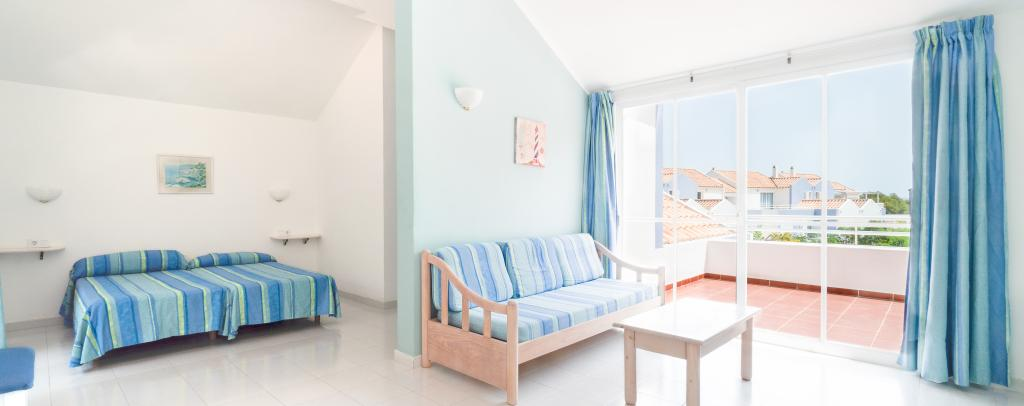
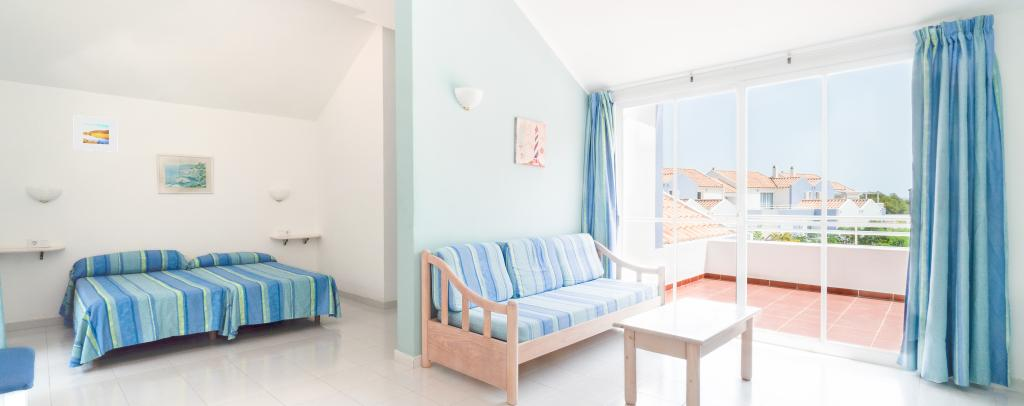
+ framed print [73,114,118,153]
